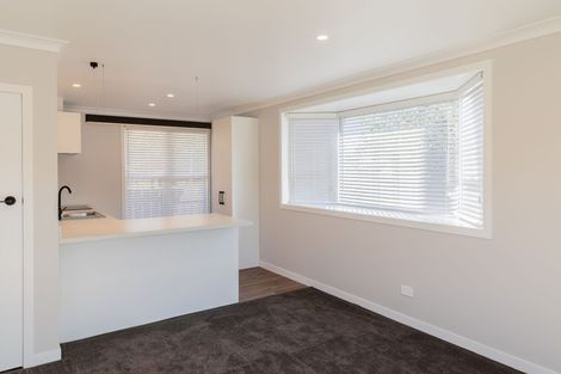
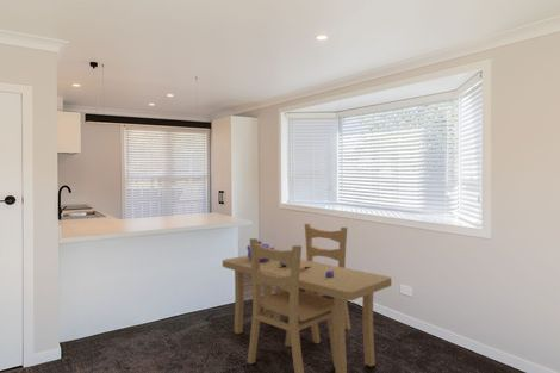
+ dining set [222,223,392,373]
